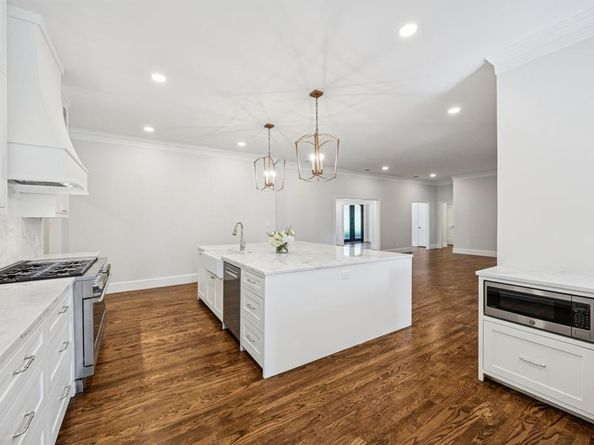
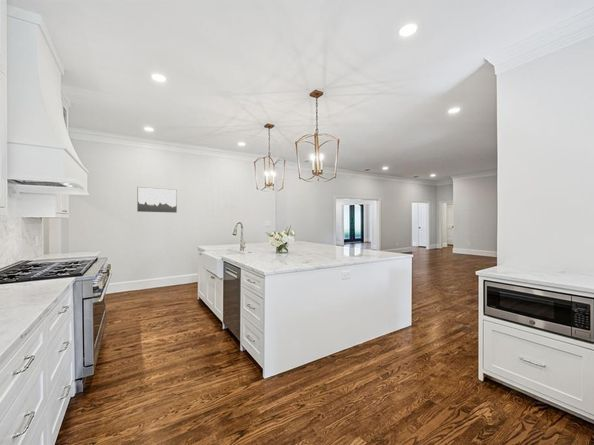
+ wall art [136,186,178,214]
